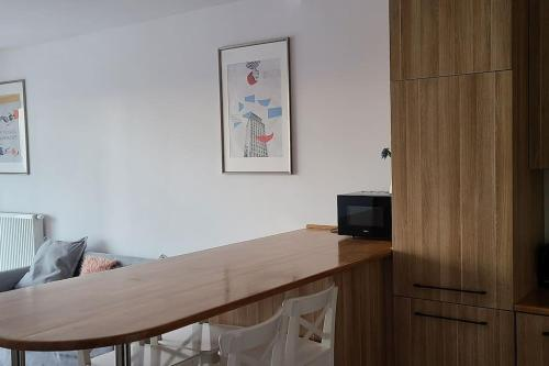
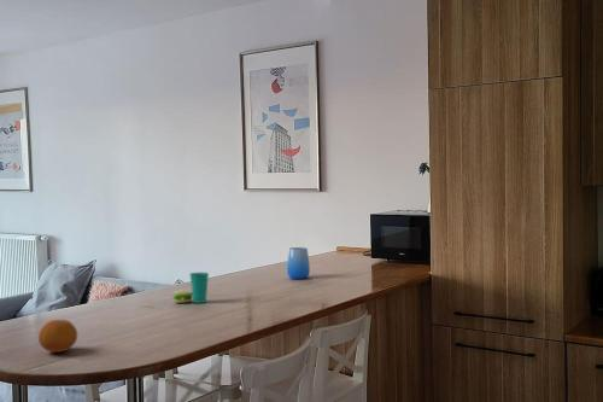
+ fruit [37,319,78,354]
+ cup [286,246,311,280]
+ cup [171,272,210,304]
